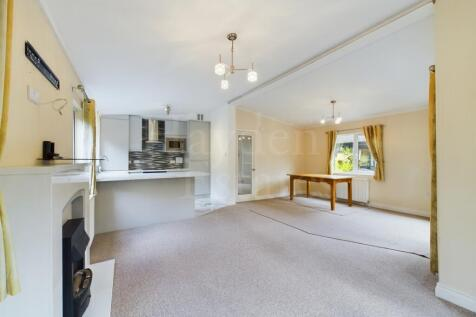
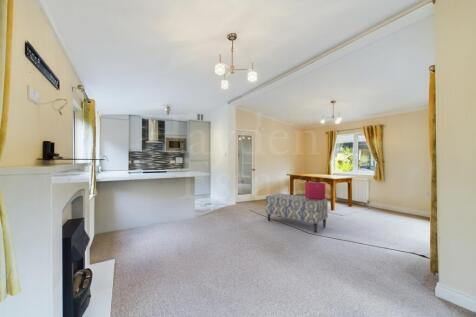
+ bench [265,192,329,233]
+ storage bin [304,181,326,200]
